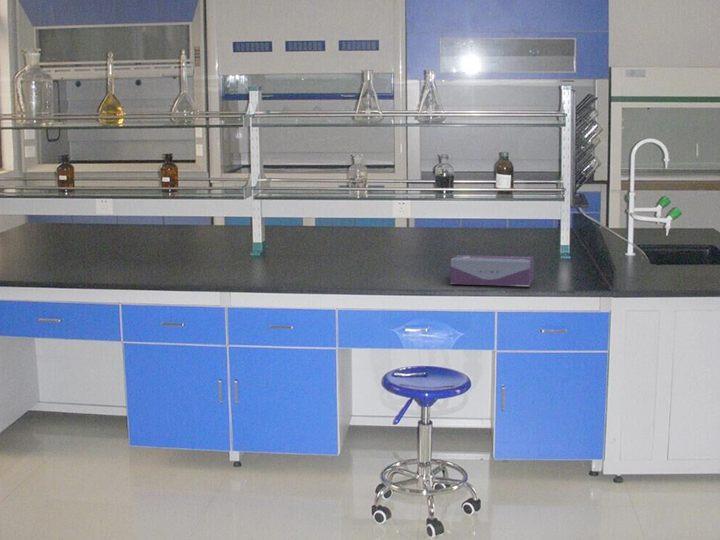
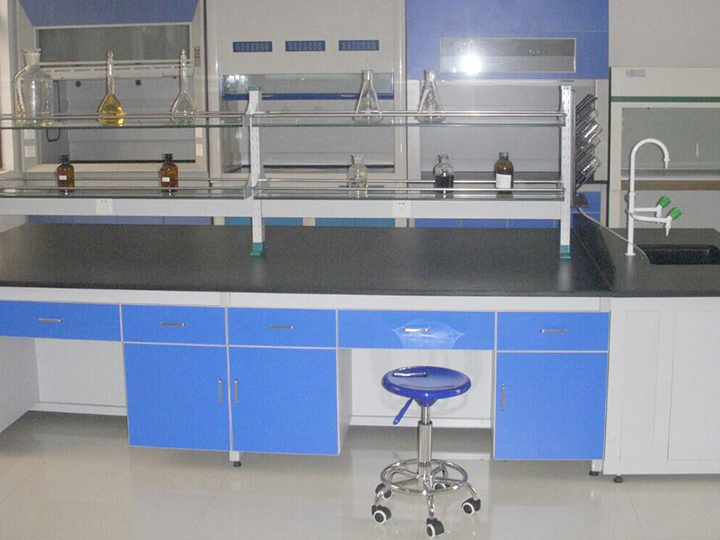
- tissue box [450,254,535,287]
